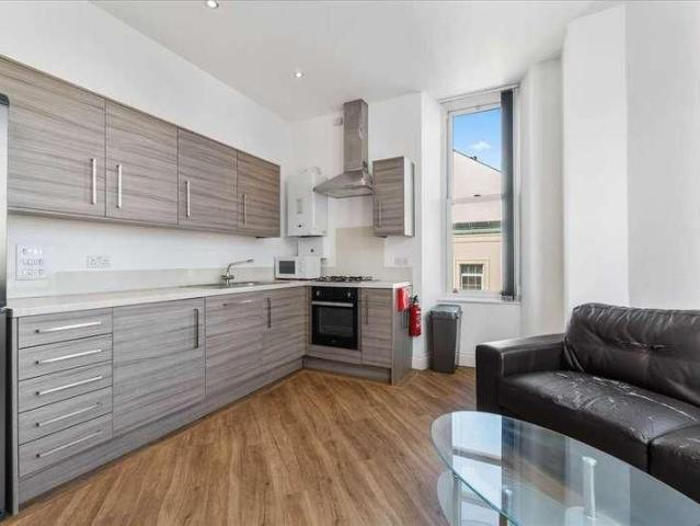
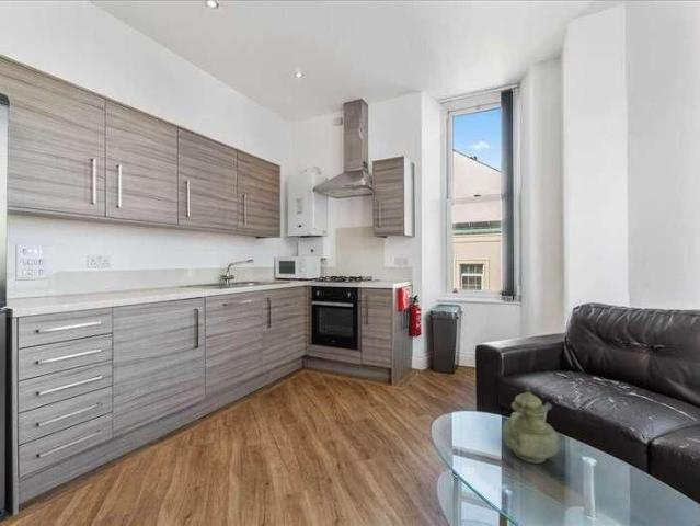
+ teapot [501,381,561,464]
